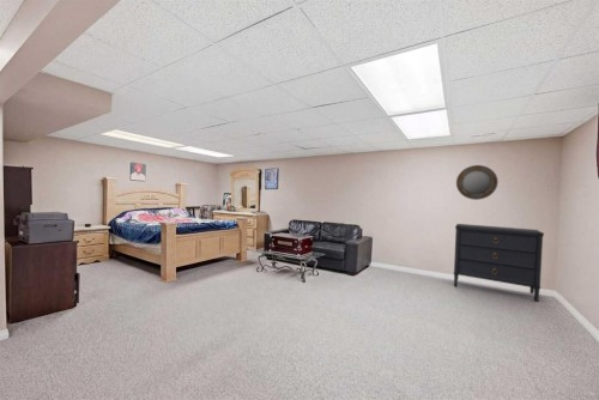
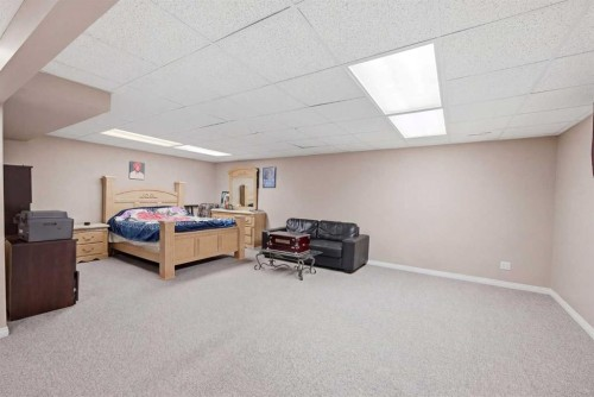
- home mirror [455,164,500,201]
- dresser [453,223,545,303]
